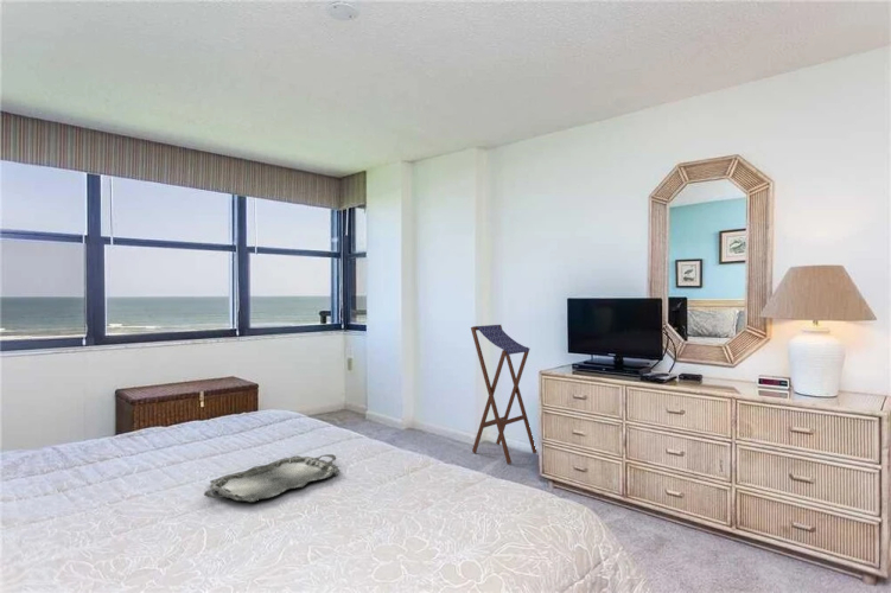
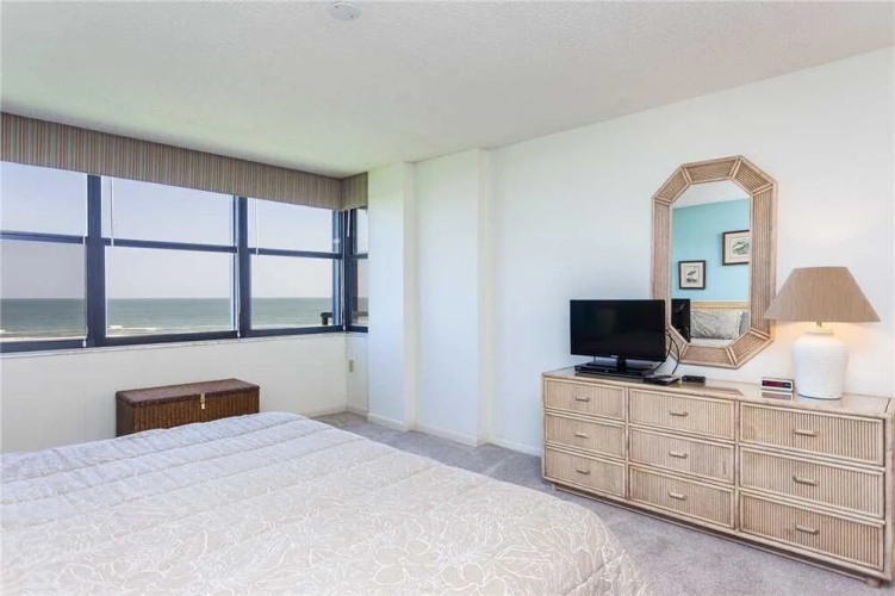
- serving tray [203,453,342,503]
- stool [470,324,539,465]
